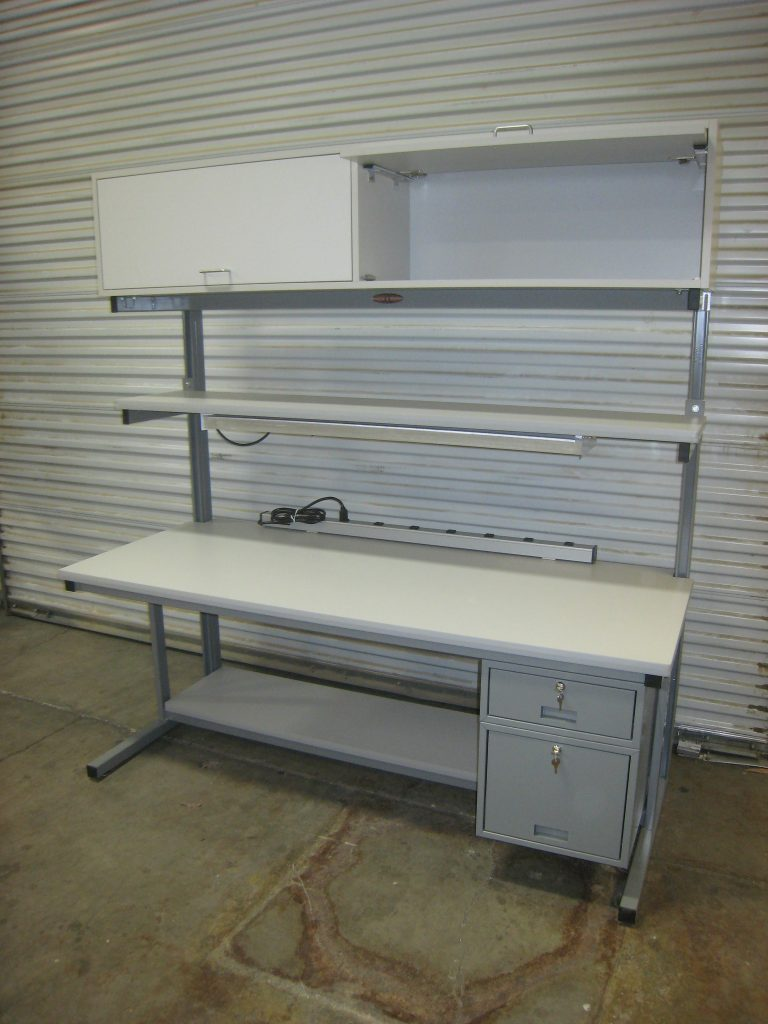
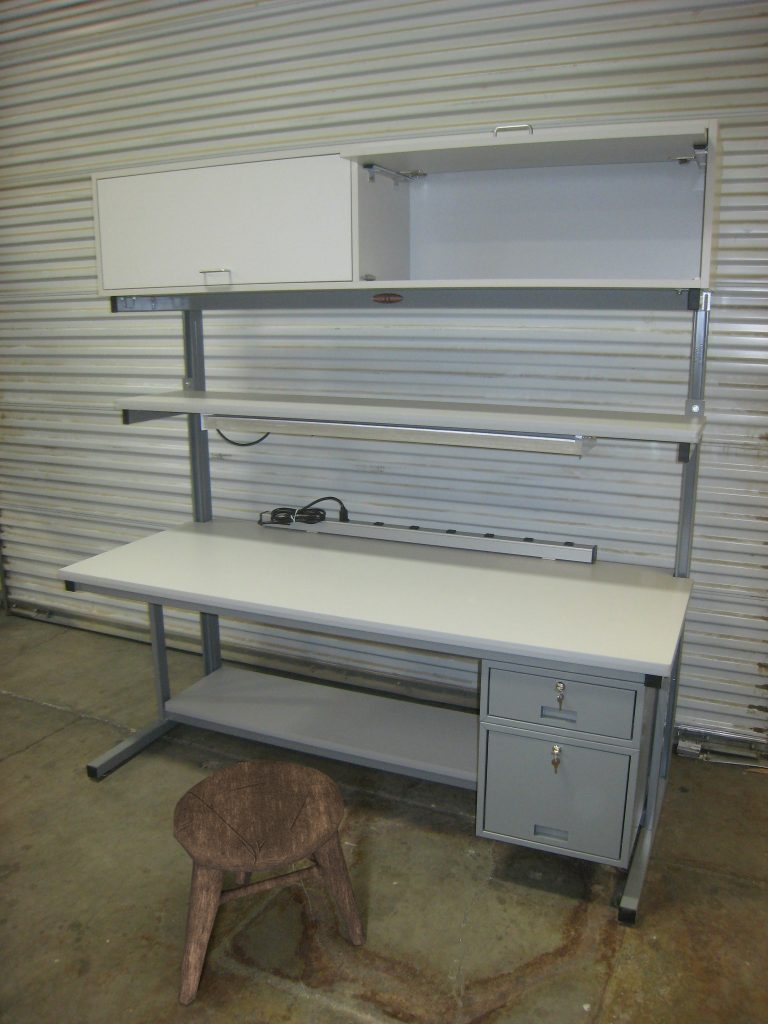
+ stool [172,759,367,1006]
